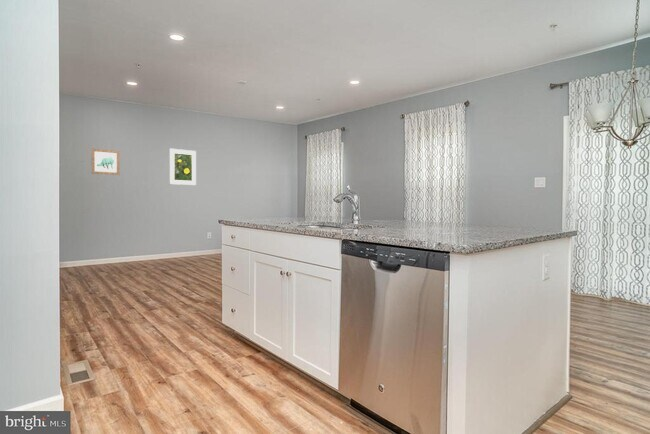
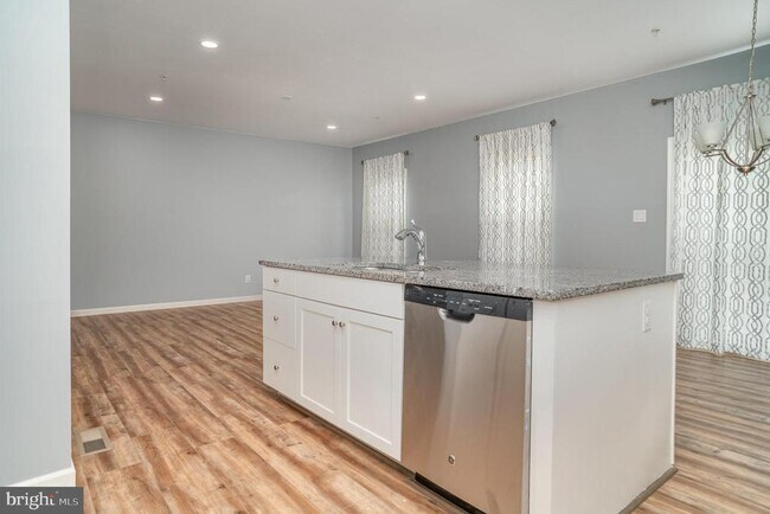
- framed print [169,147,197,186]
- wall art [91,148,121,176]
